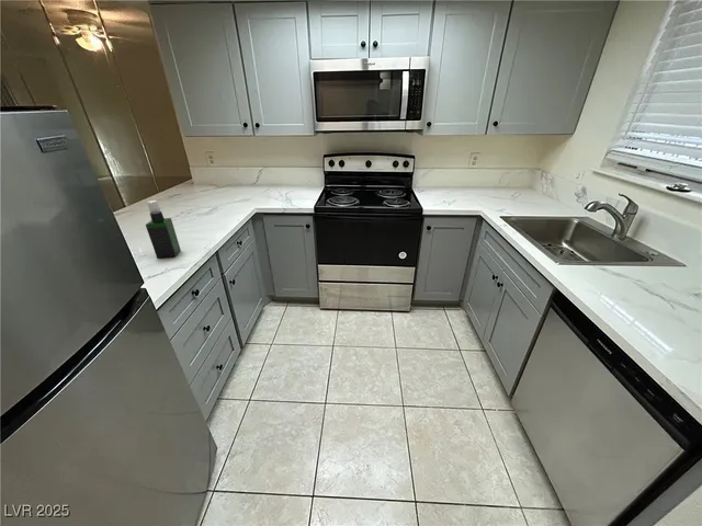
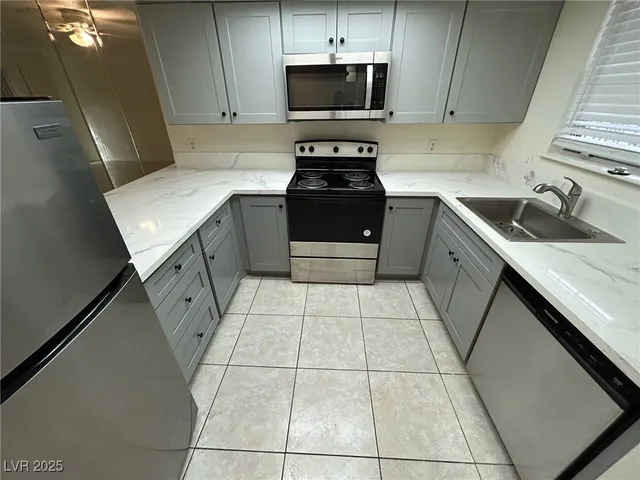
- spray bottle [145,199,182,260]
